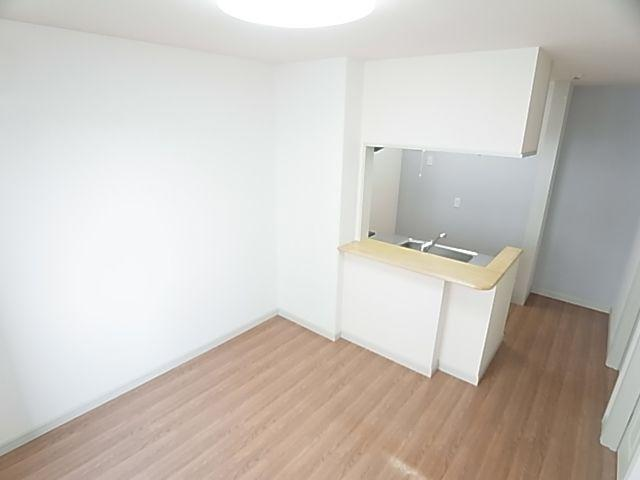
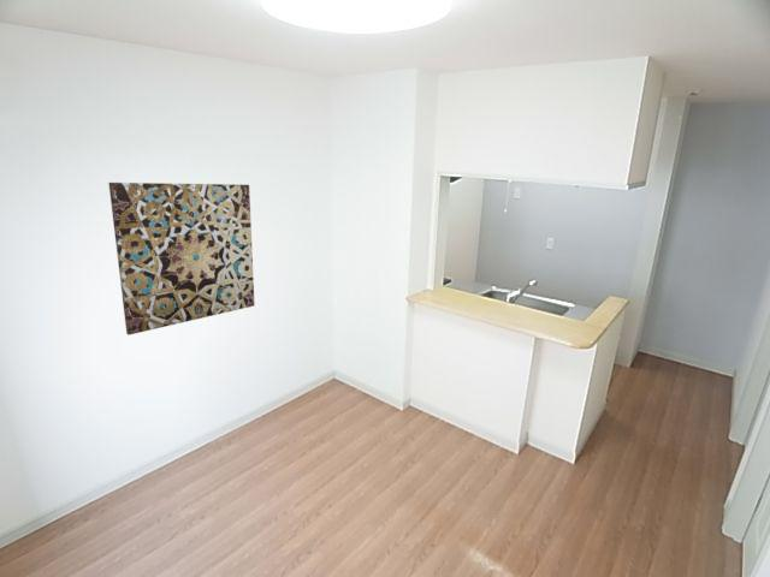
+ wall art [107,182,255,337]
